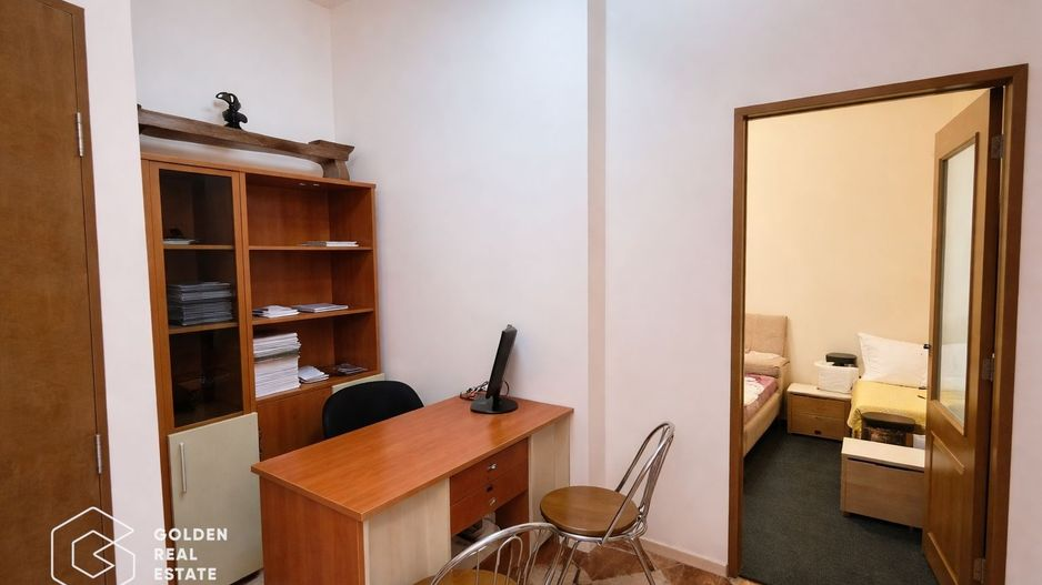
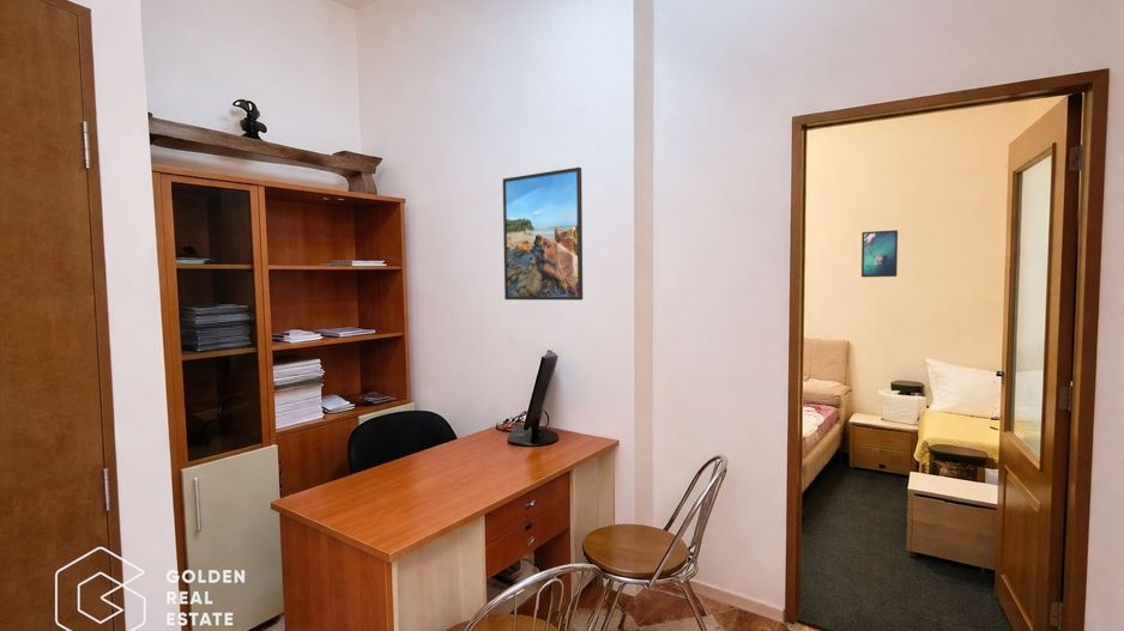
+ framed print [502,166,584,302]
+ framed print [860,229,899,278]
